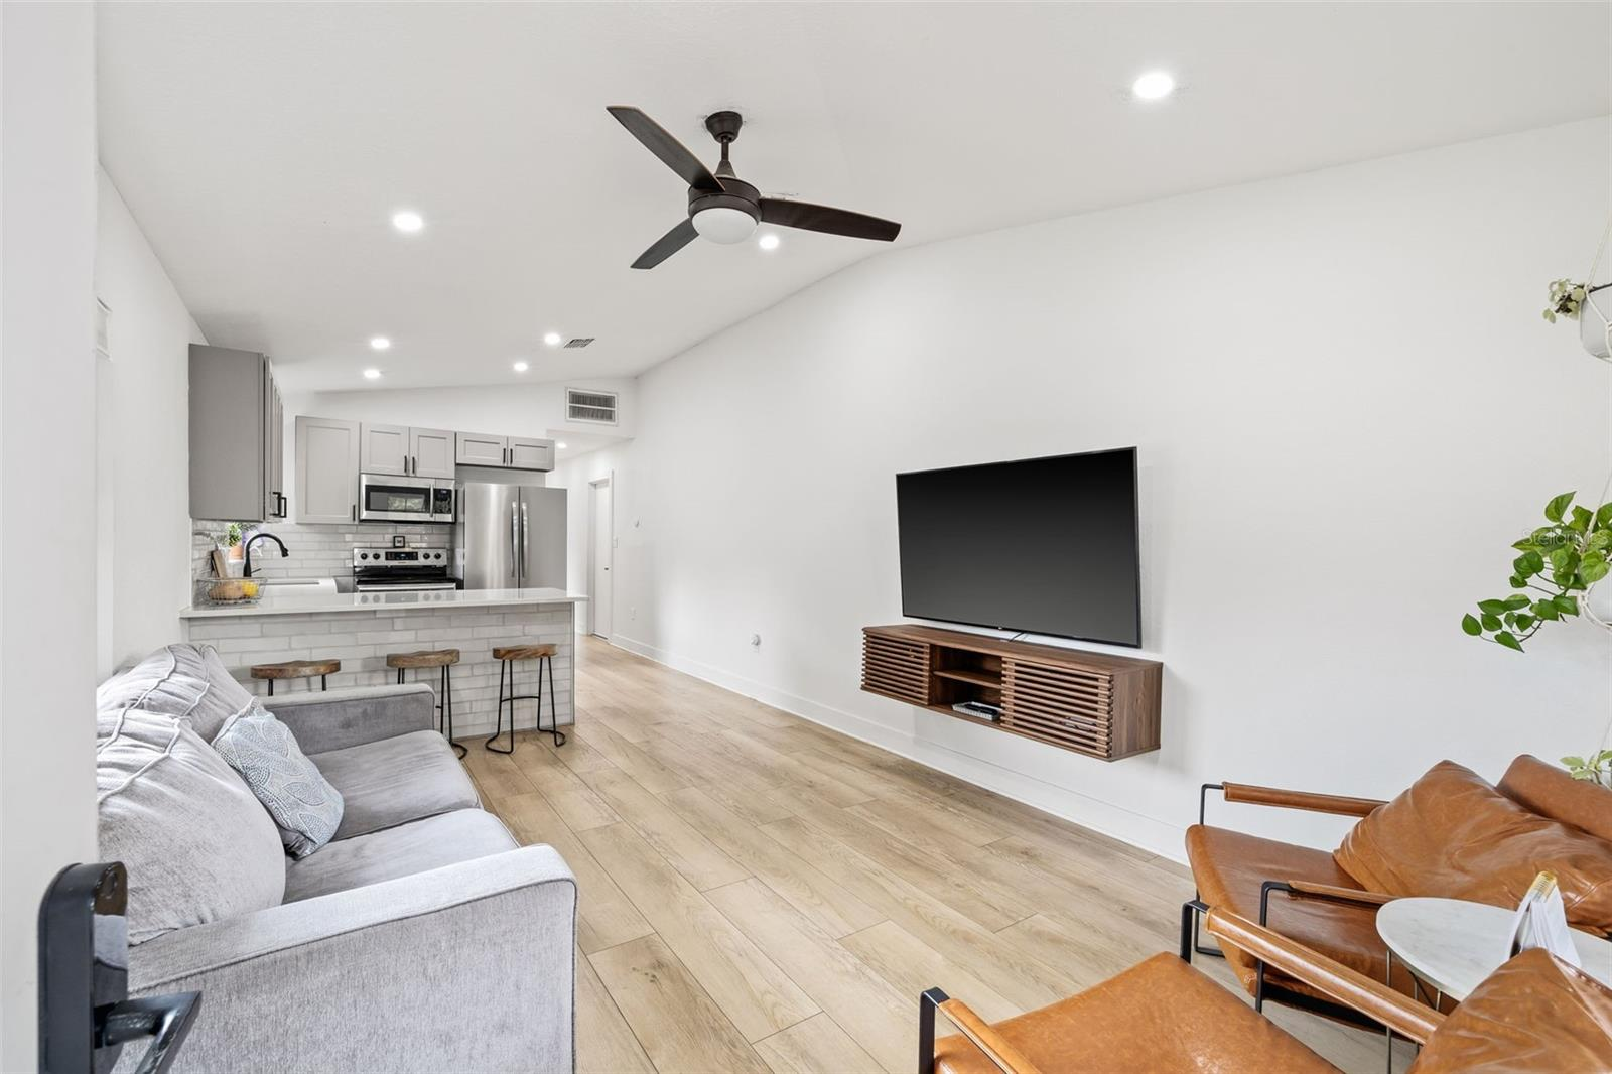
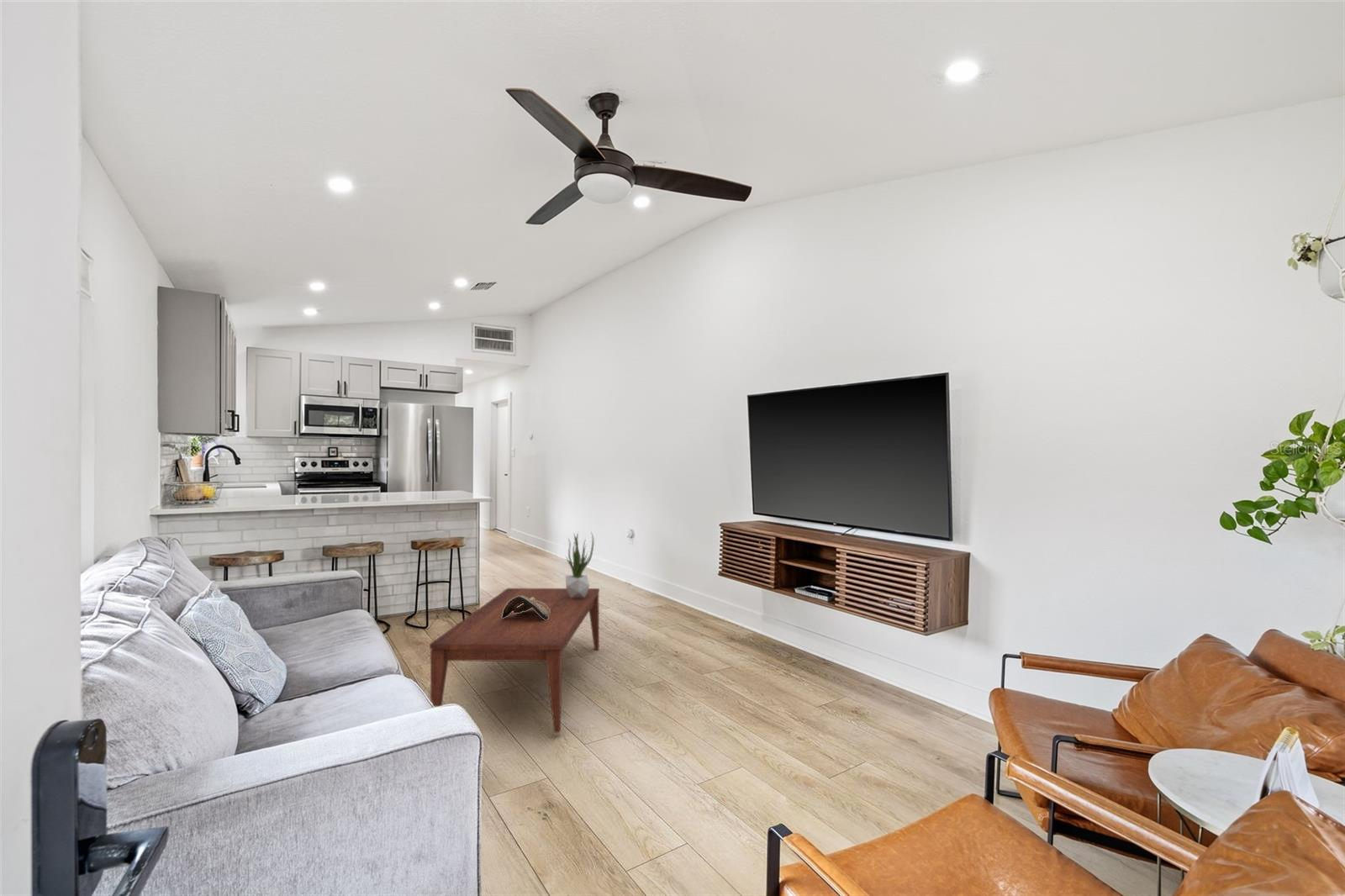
+ coffee table [429,588,600,734]
+ potted plant [565,531,594,598]
+ animal skull [502,596,550,619]
